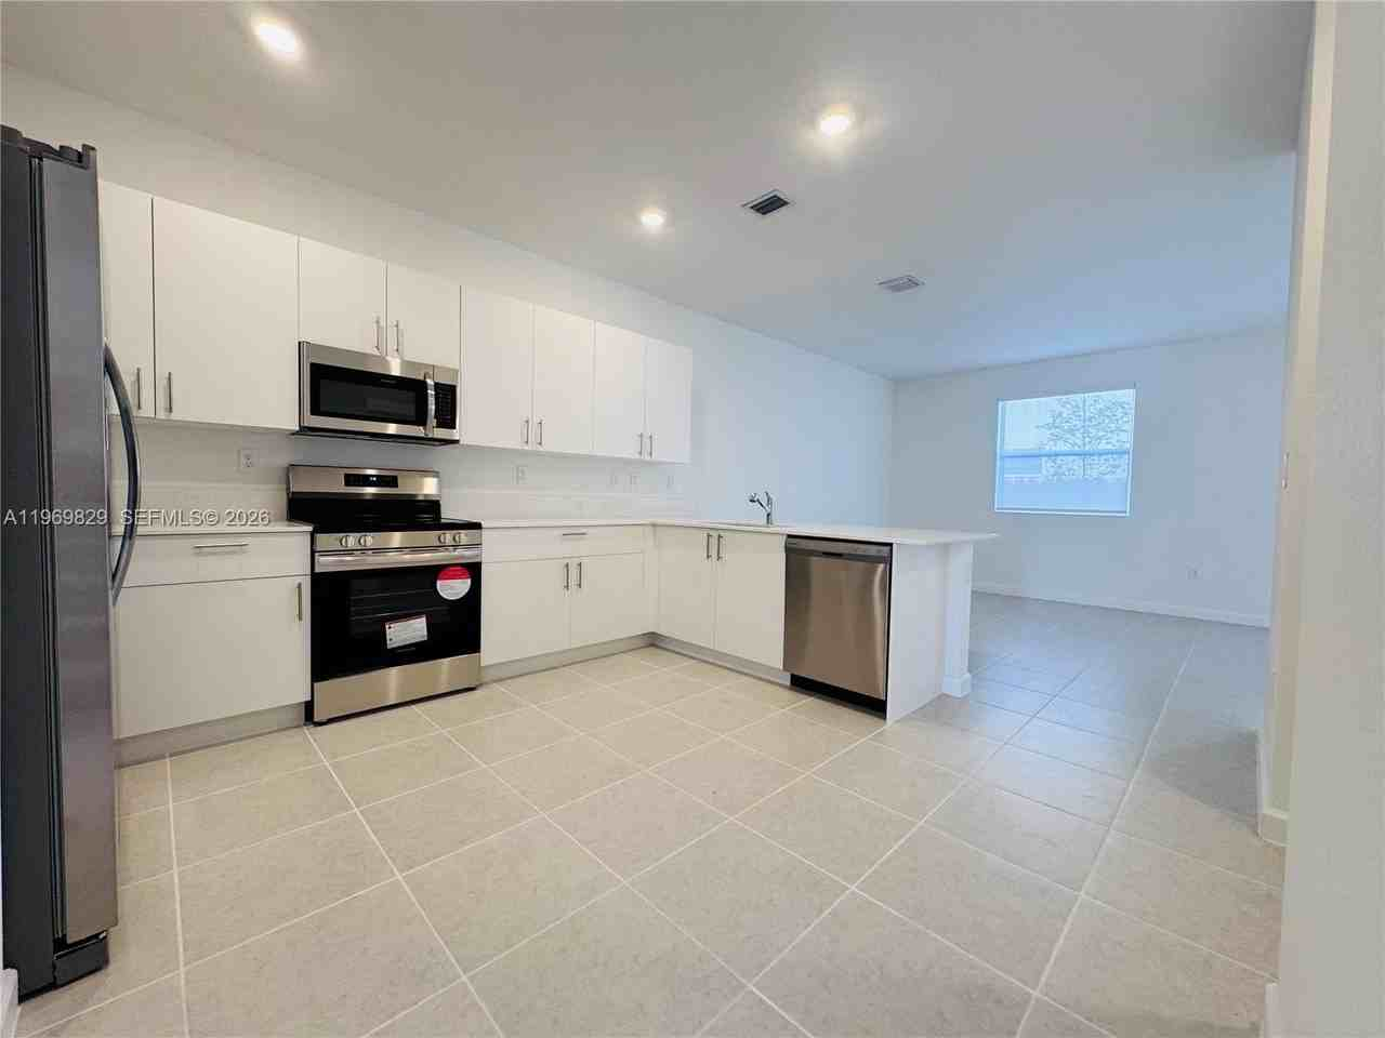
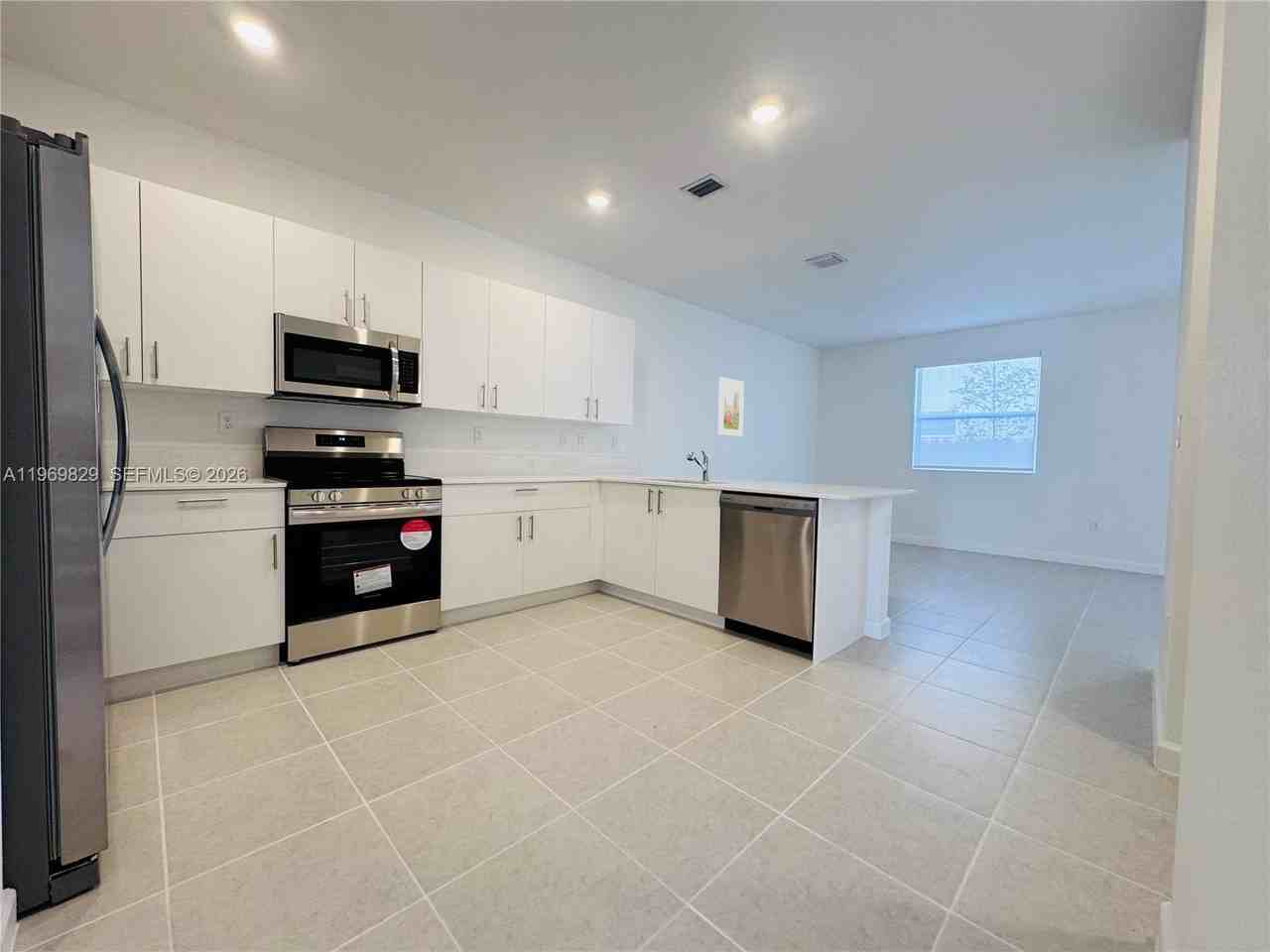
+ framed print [717,376,745,437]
